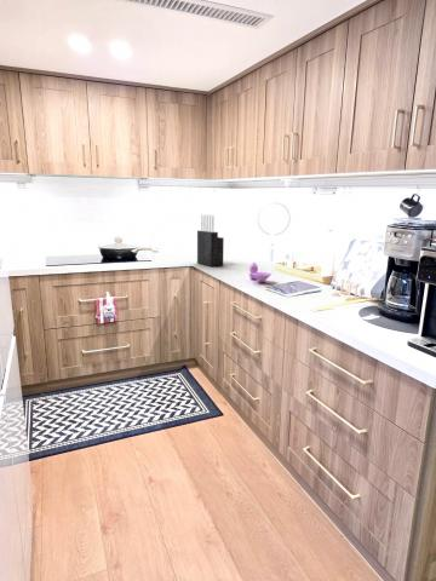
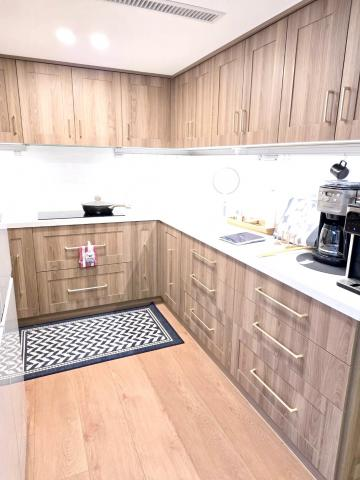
- knife block [196,213,225,268]
- salt and pepper shaker set [248,261,272,283]
